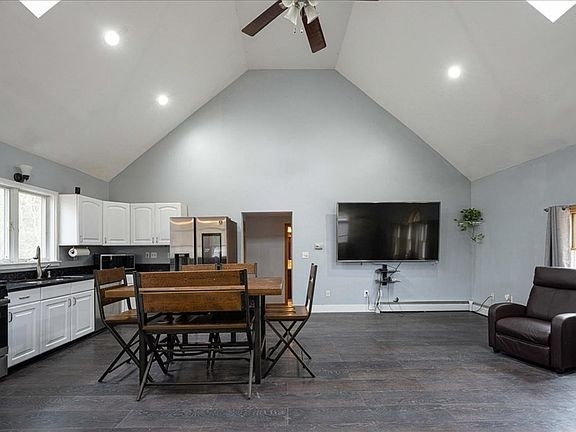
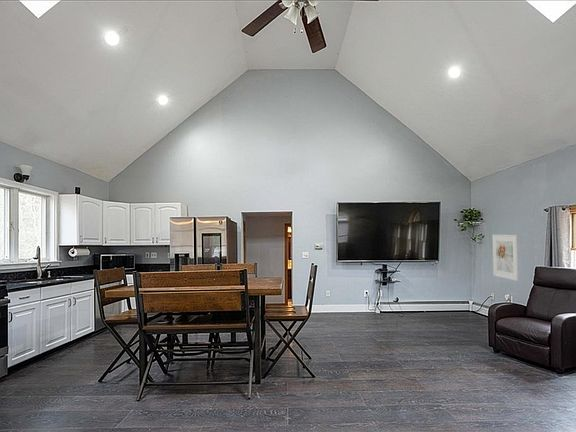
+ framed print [491,233,520,282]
